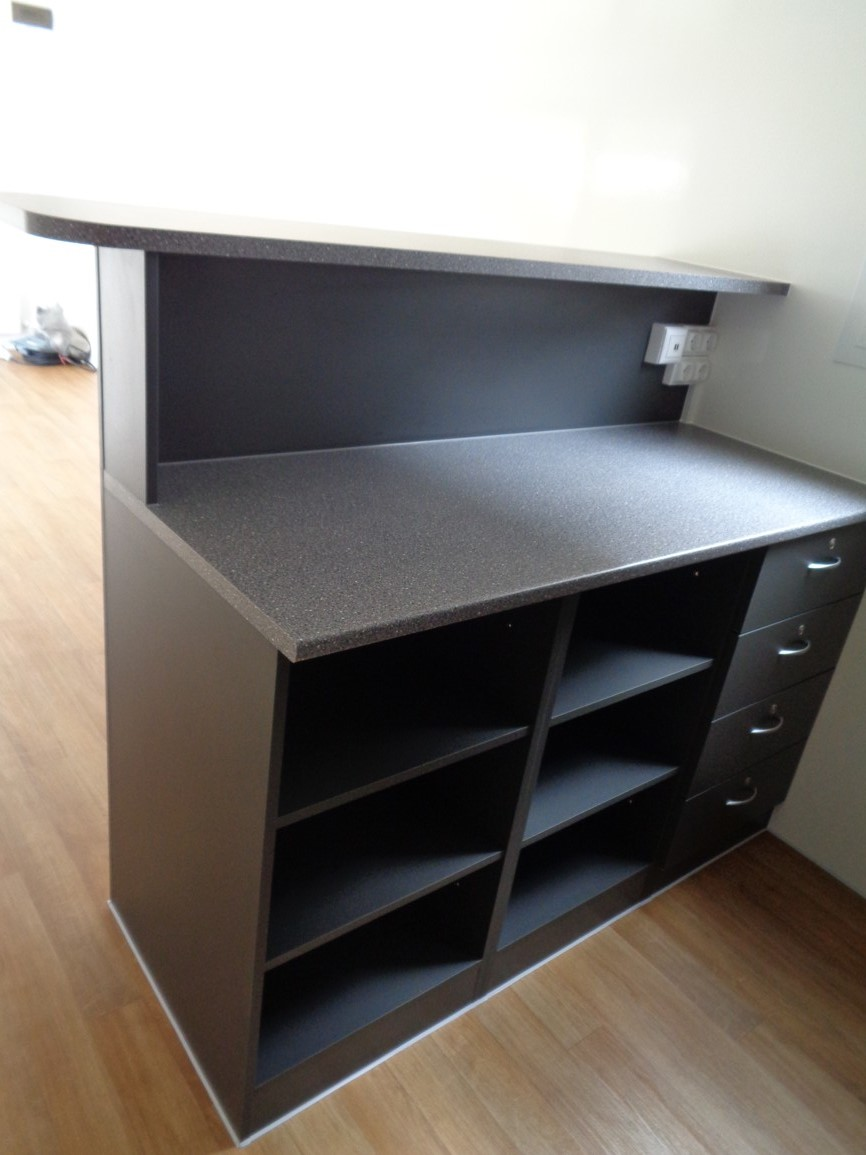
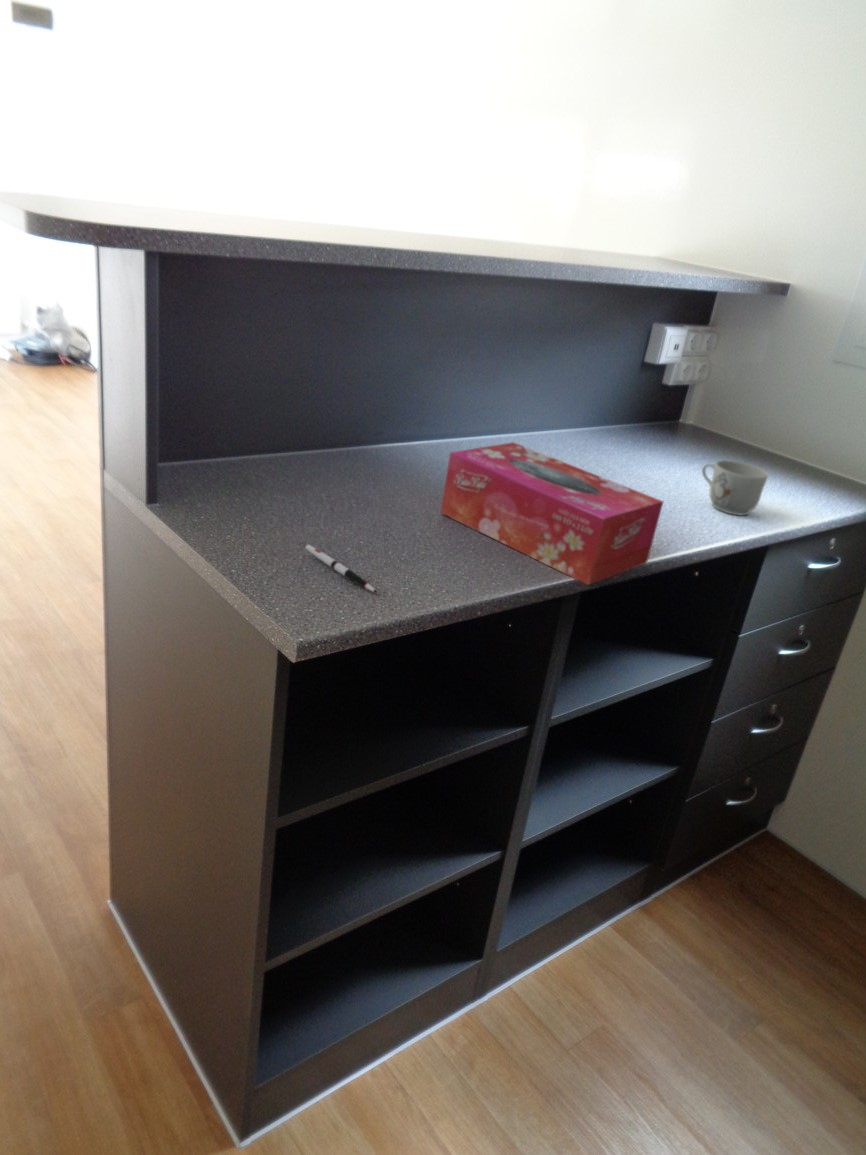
+ mug [701,459,769,516]
+ pen [305,544,378,593]
+ tissue box [440,441,665,586]
